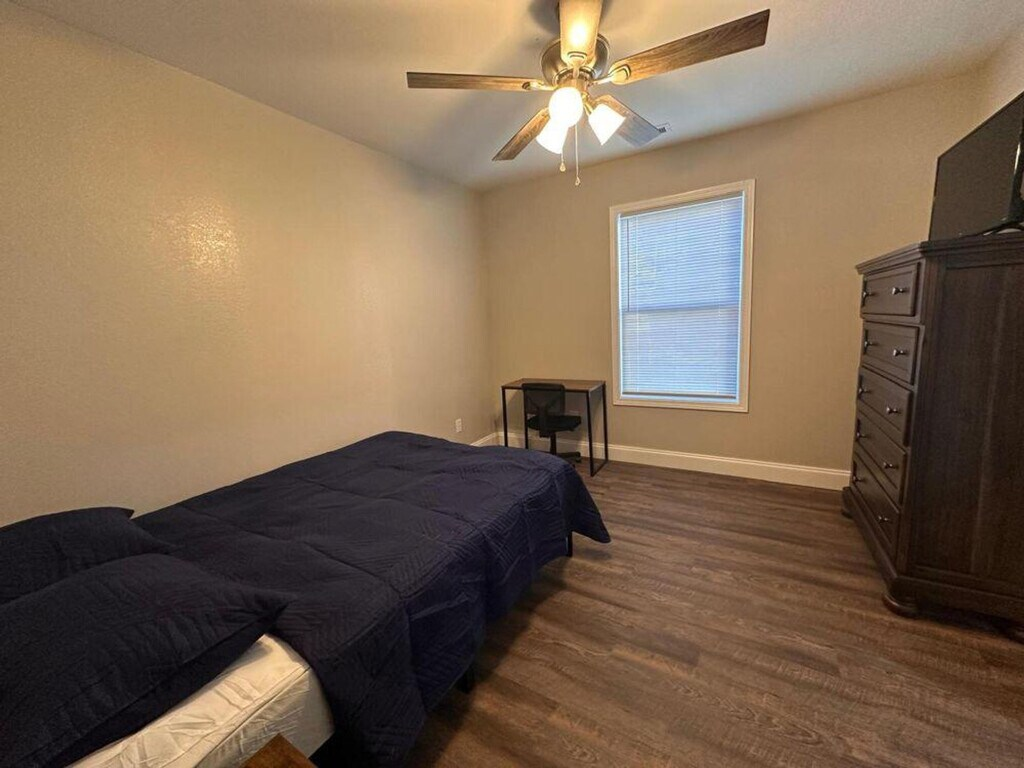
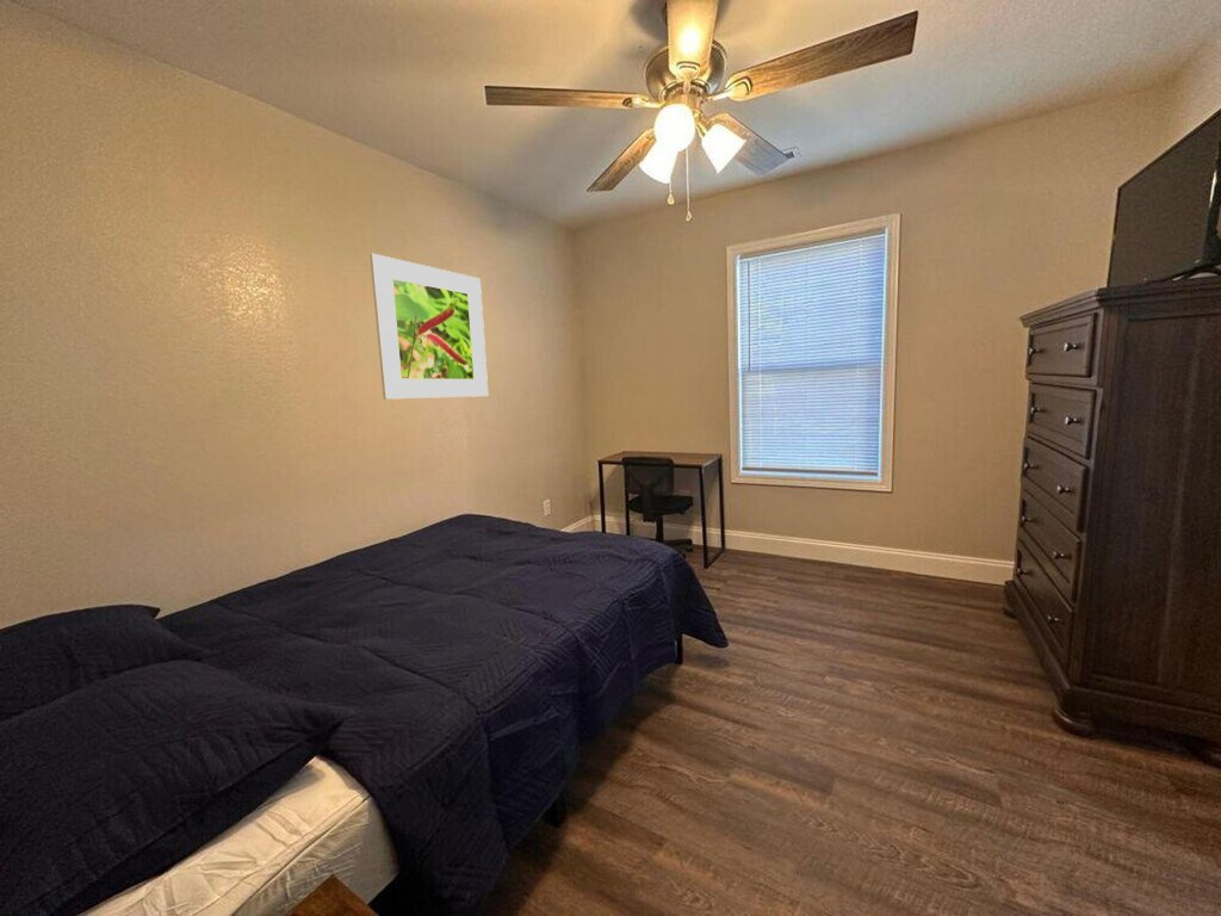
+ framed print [368,253,489,401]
